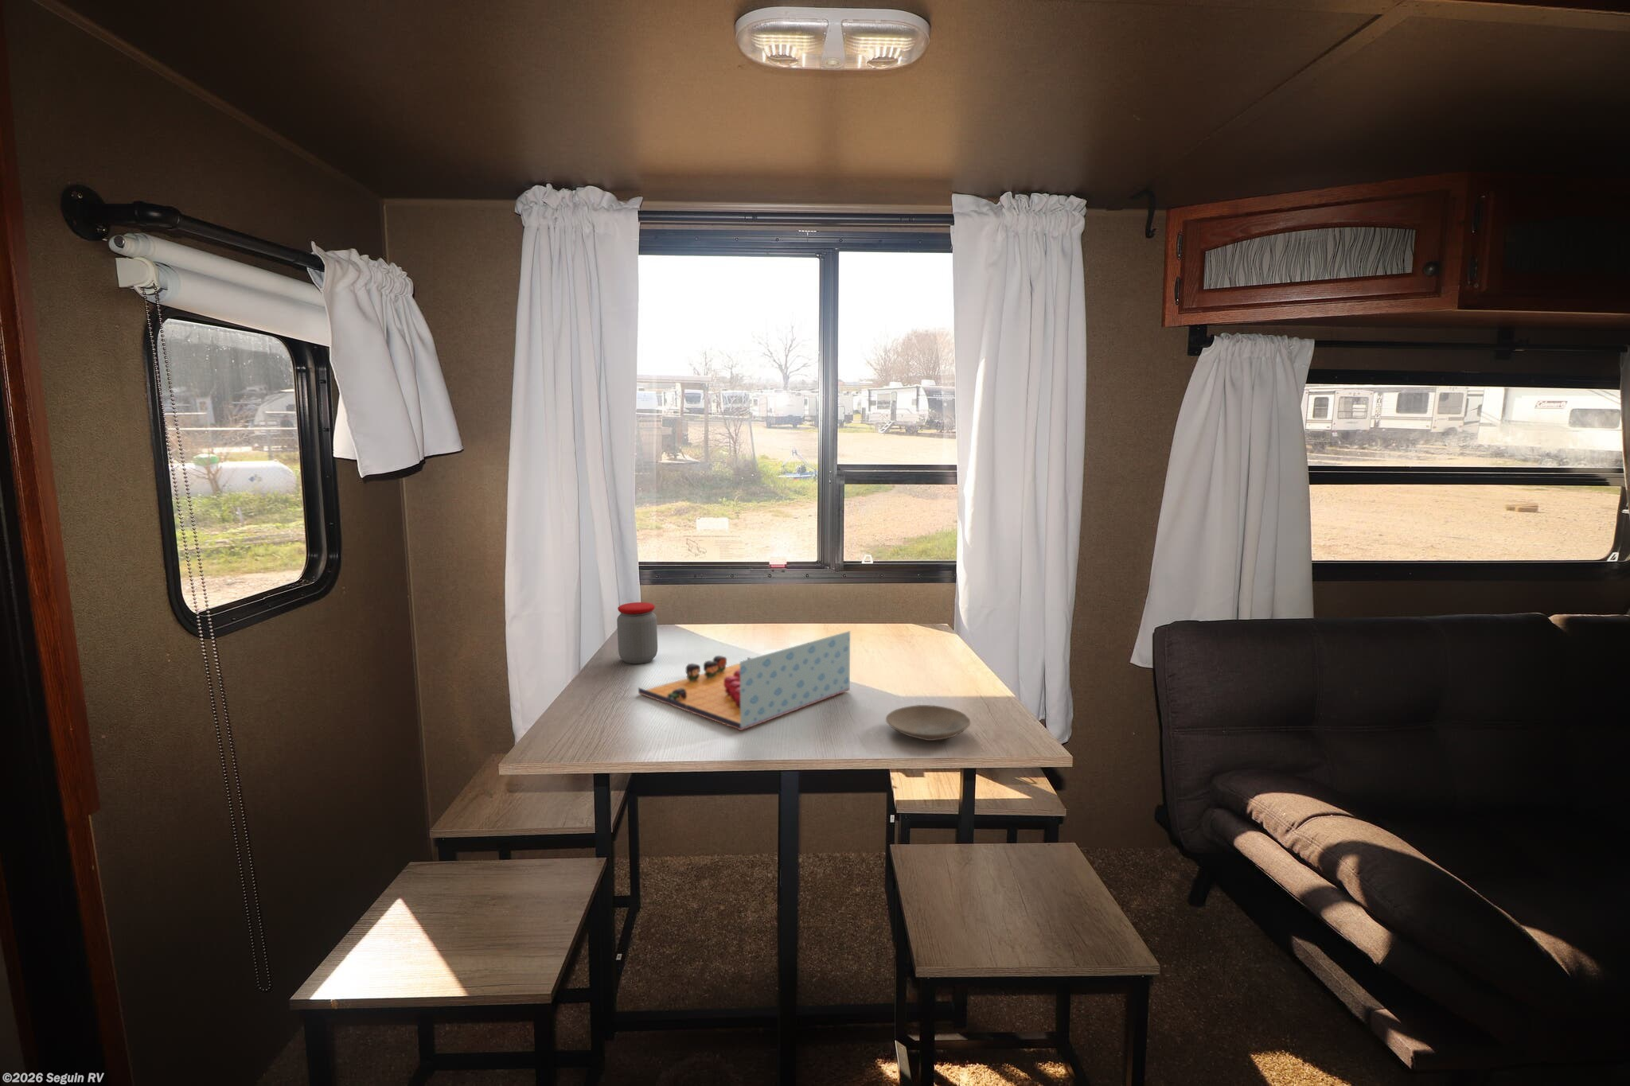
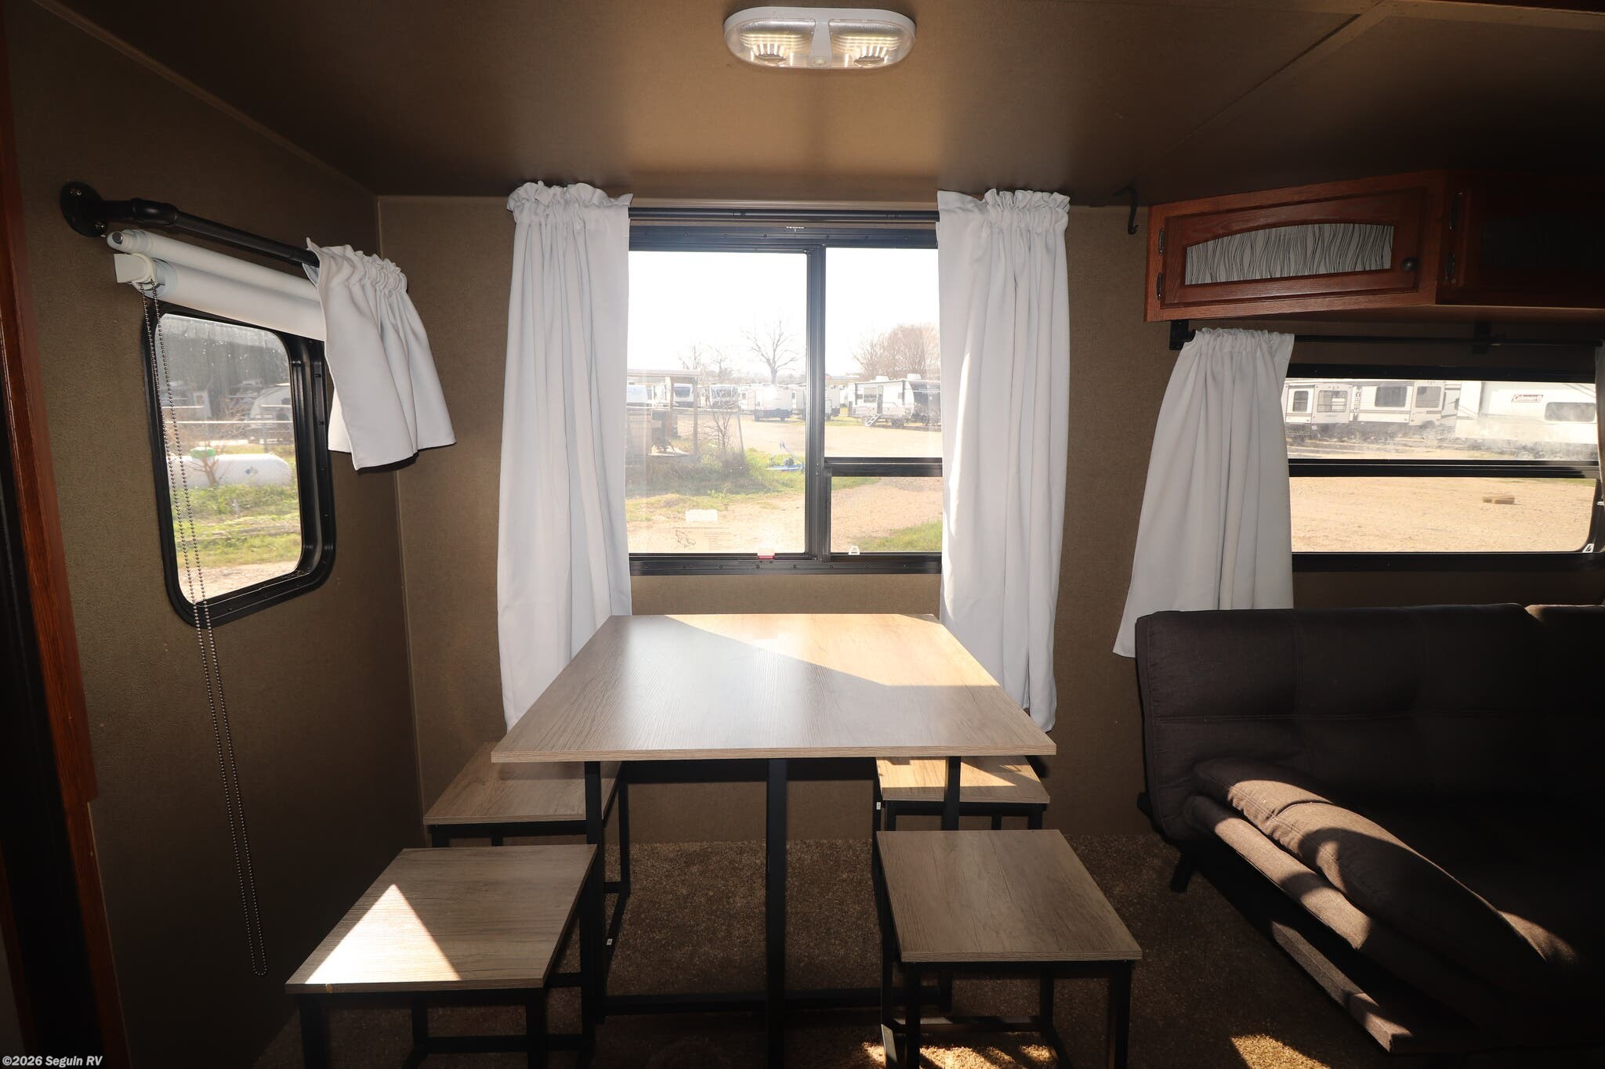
- board game [637,630,851,731]
- plate [885,704,972,742]
- jar [616,601,658,664]
